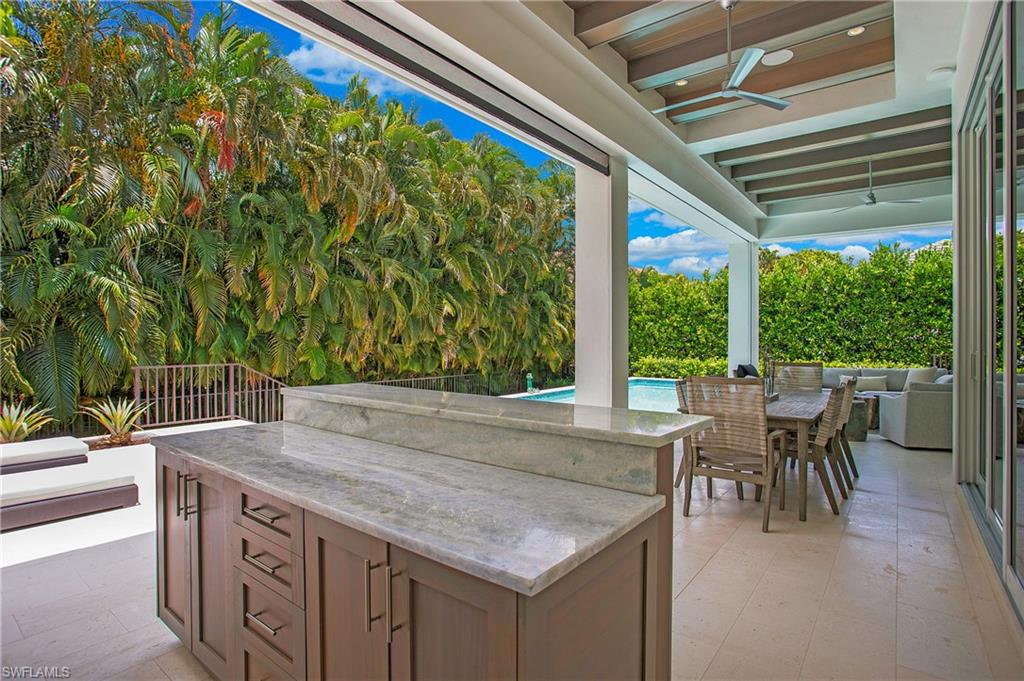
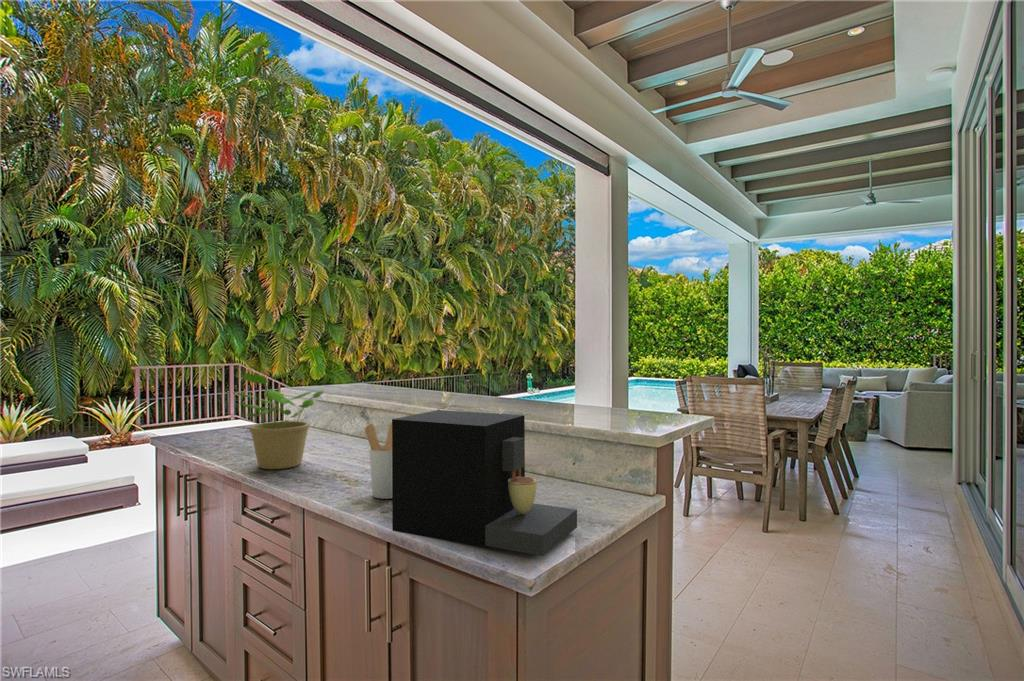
+ coffee maker [391,409,578,557]
+ utensil holder [364,422,392,500]
+ potted plant [231,370,324,470]
